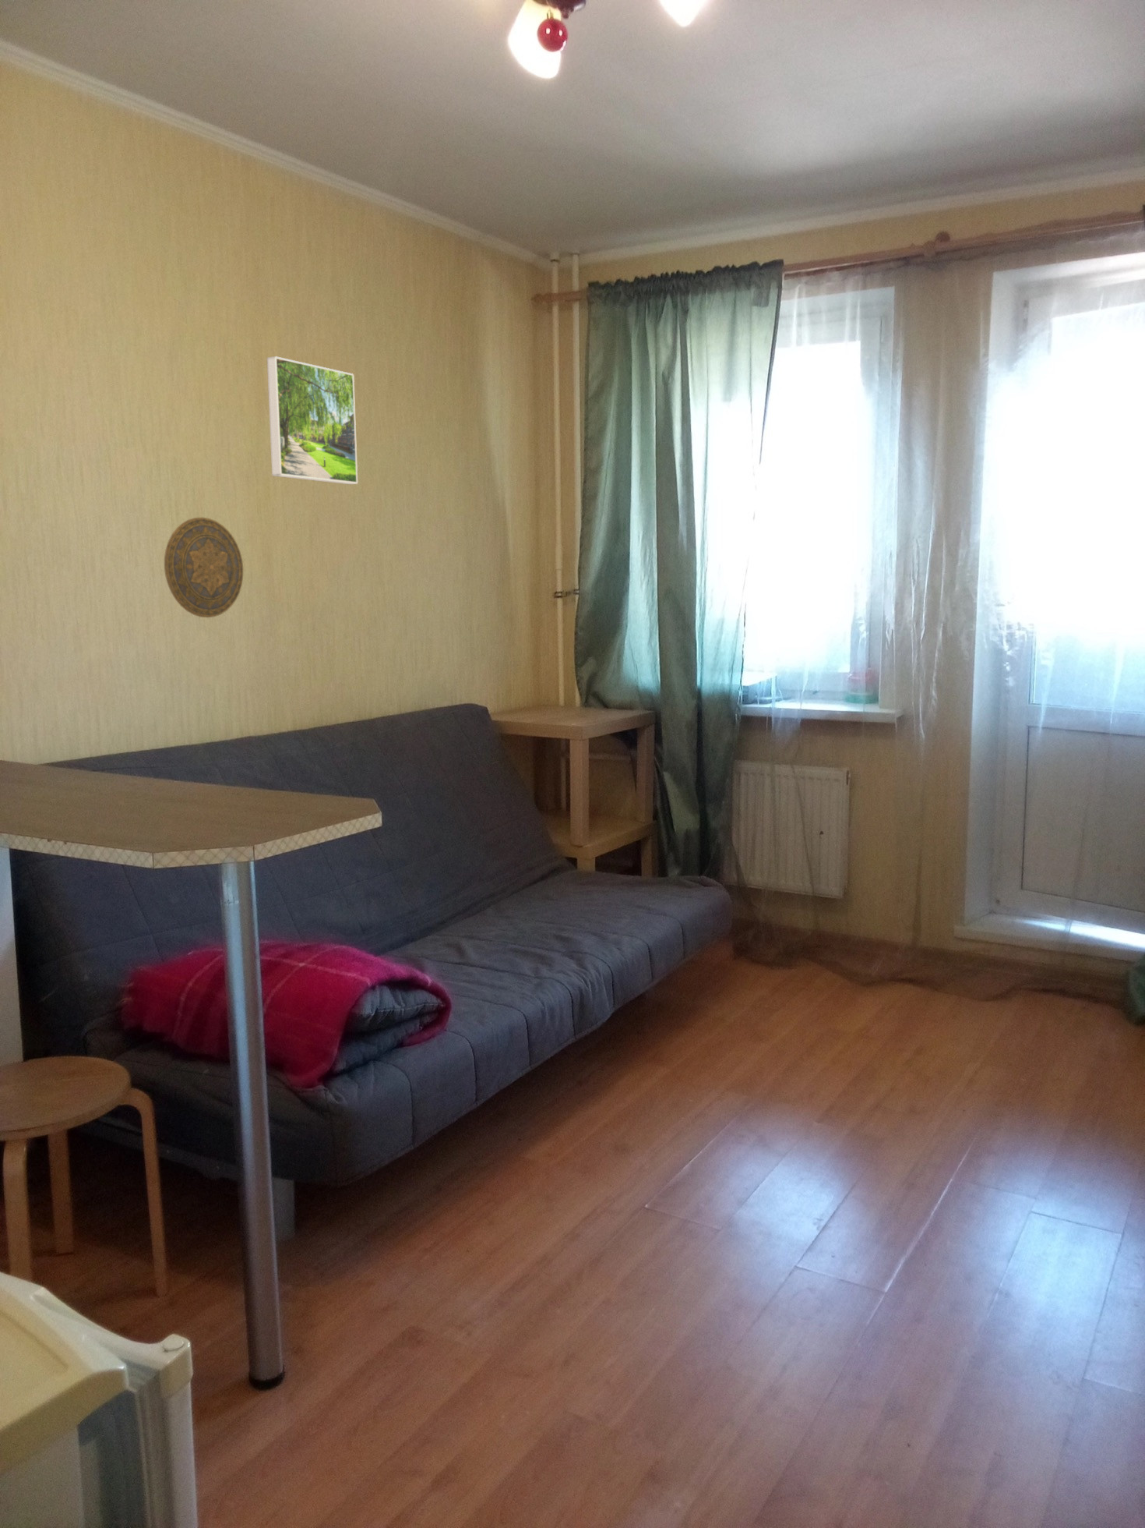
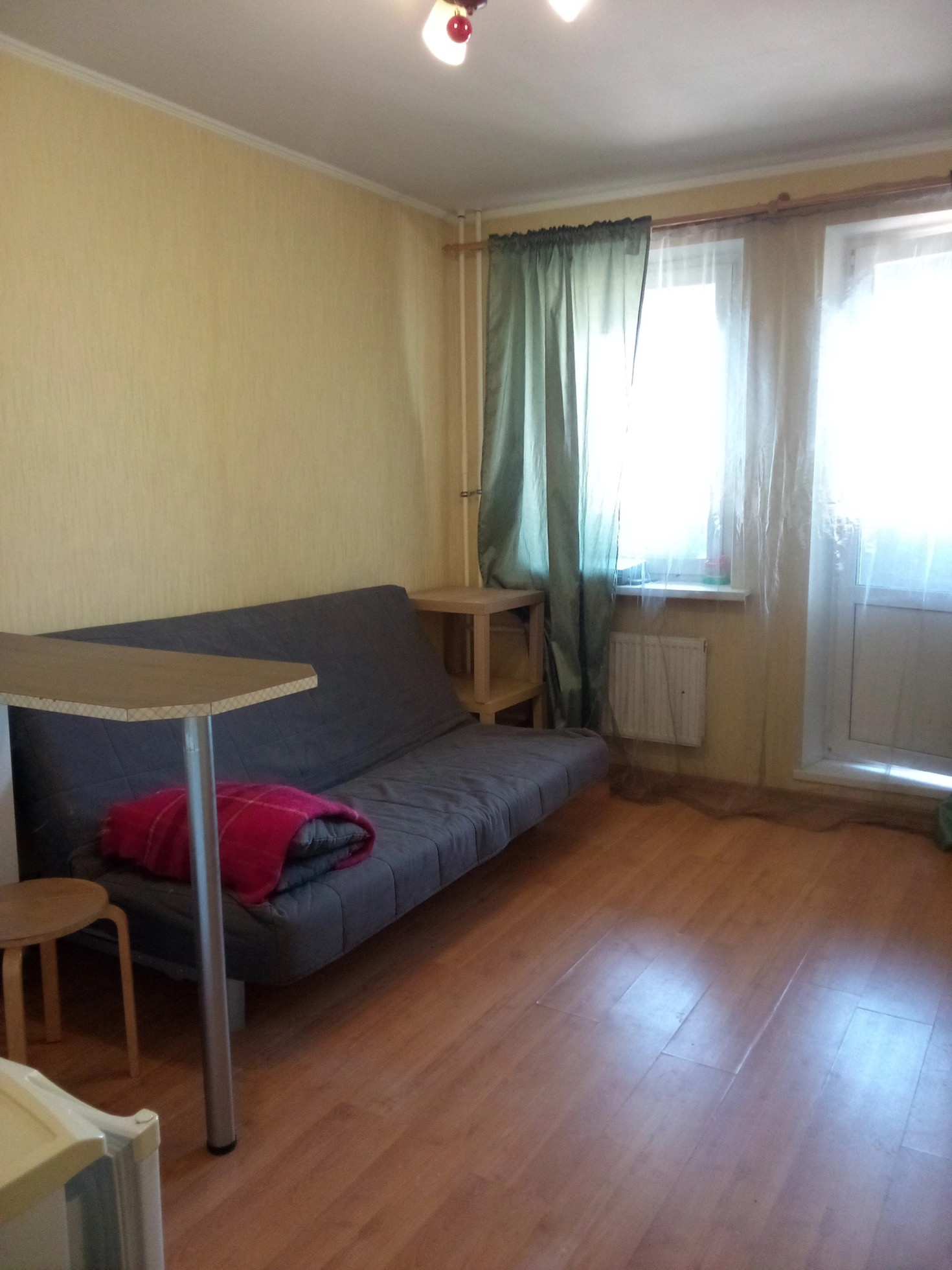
- decorative plate [164,517,244,618]
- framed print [266,355,358,485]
